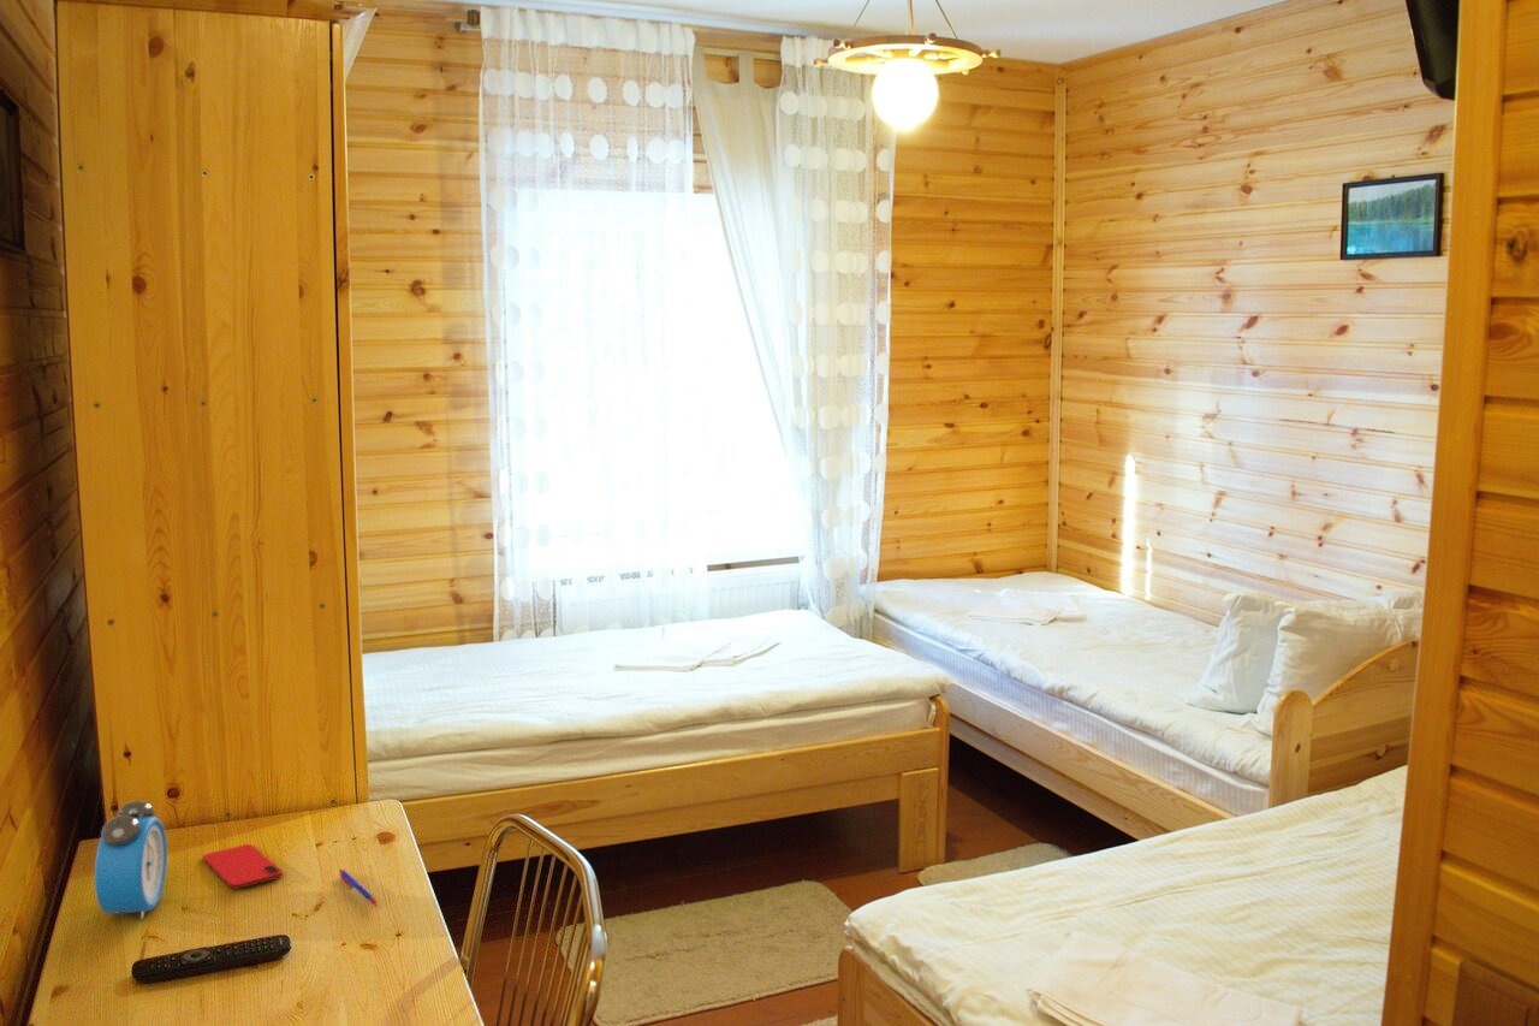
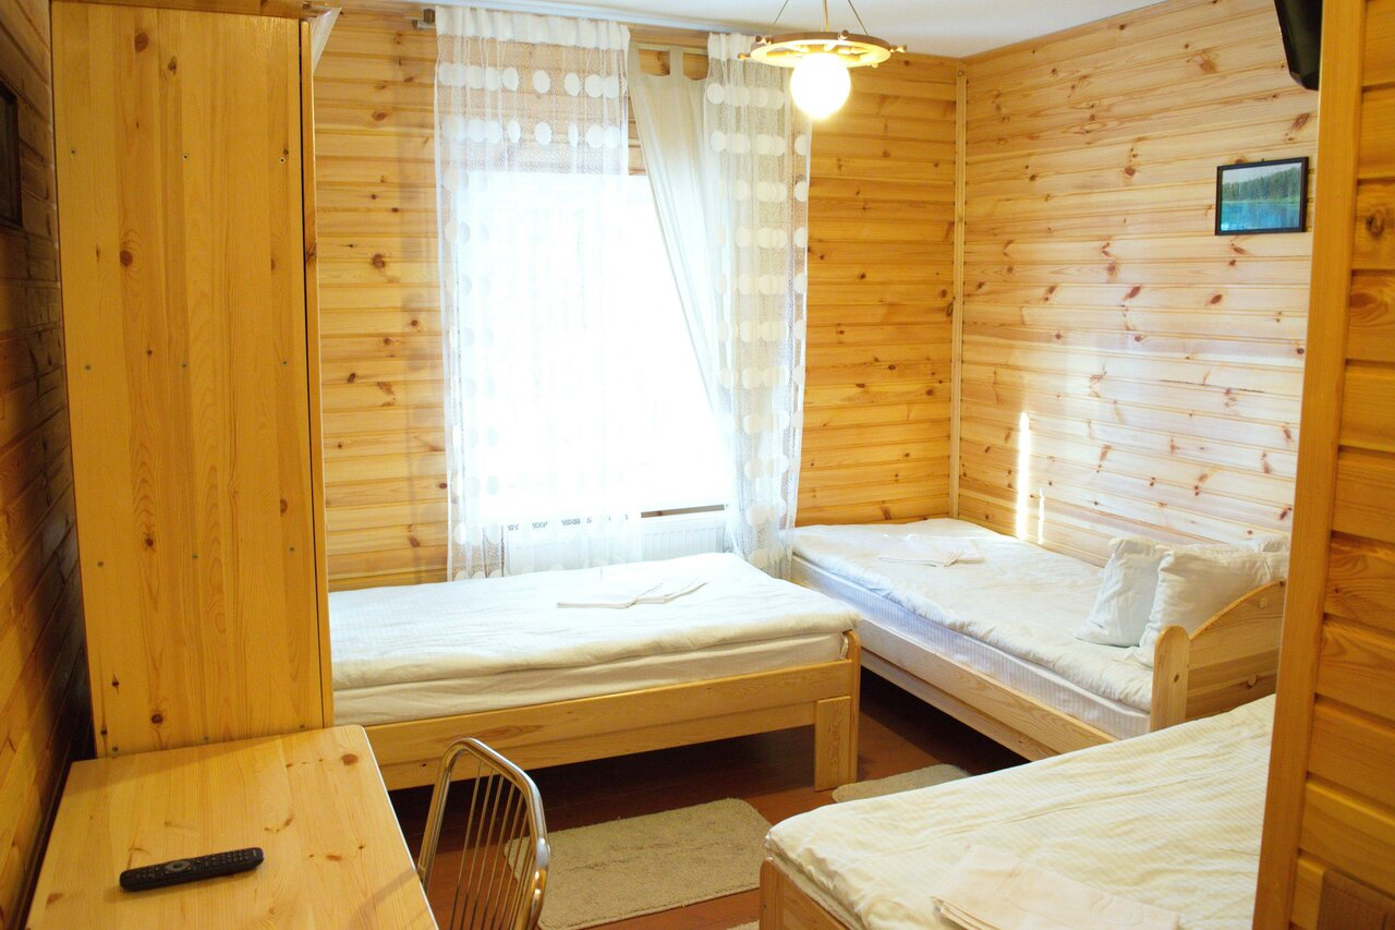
- smartphone [201,843,284,890]
- pen [338,867,380,907]
- alarm clock [94,797,168,920]
